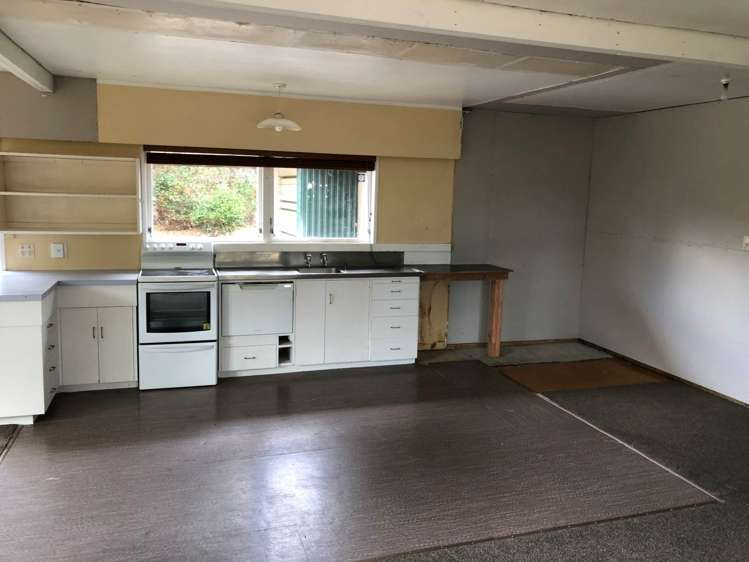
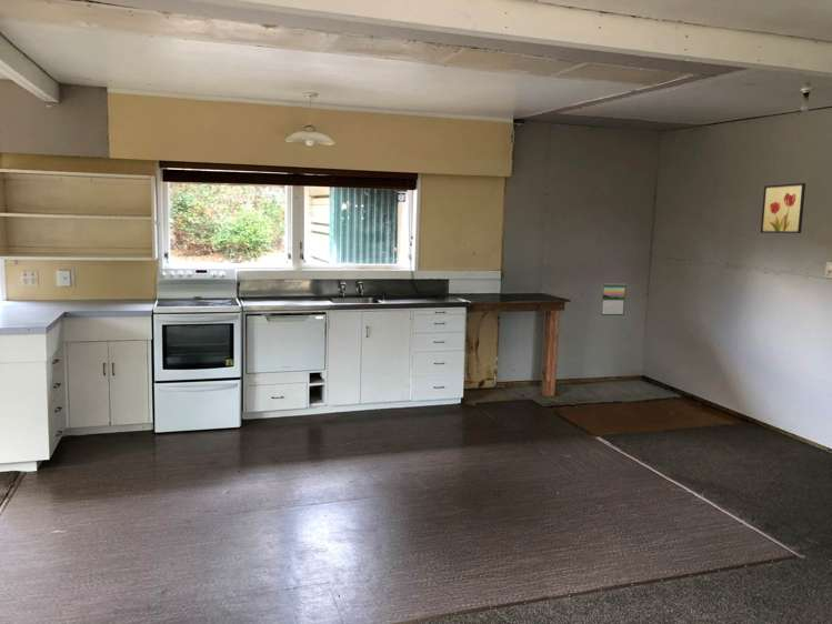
+ wall art [760,182,806,234]
+ calendar [600,282,628,316]
